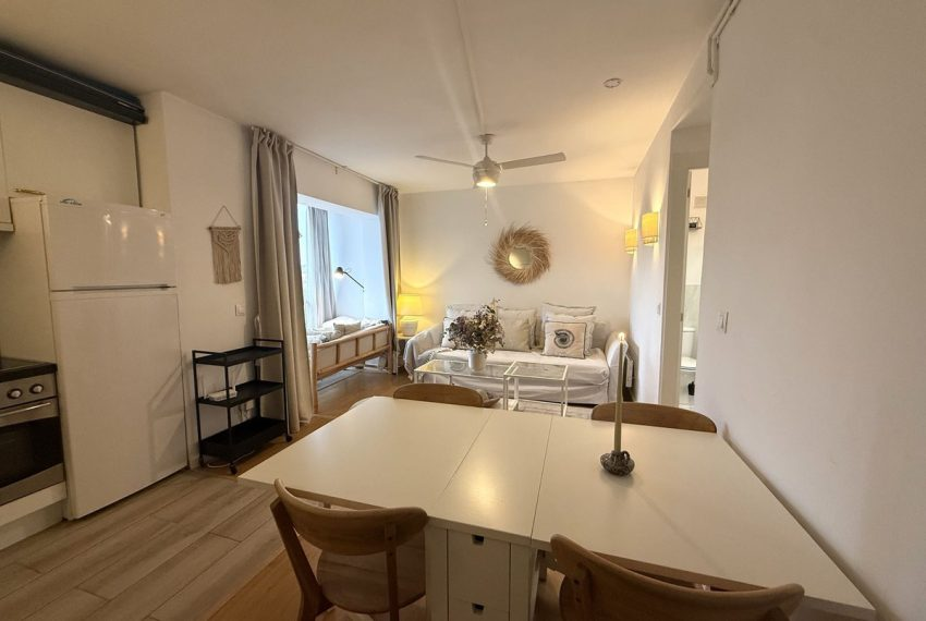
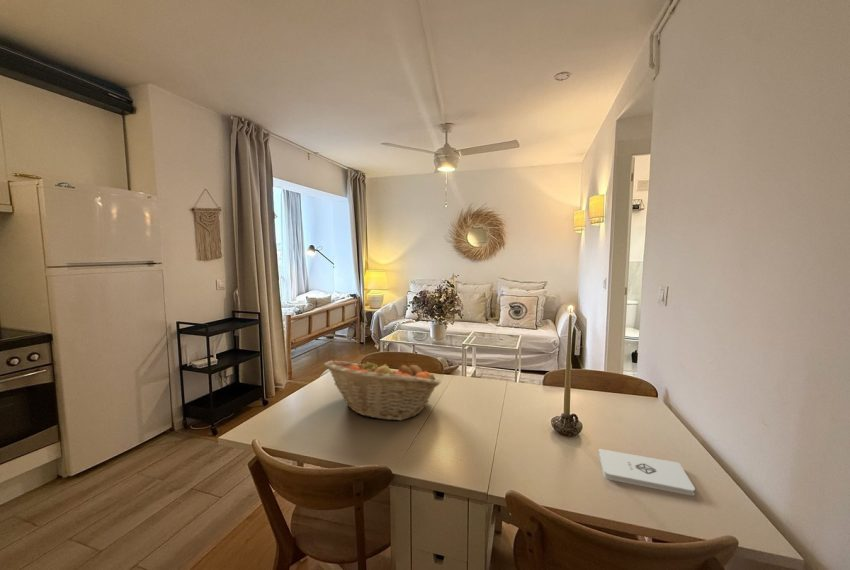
+ fruit basket [323,357,442,422]
+ notepad [597,448,696,496]
